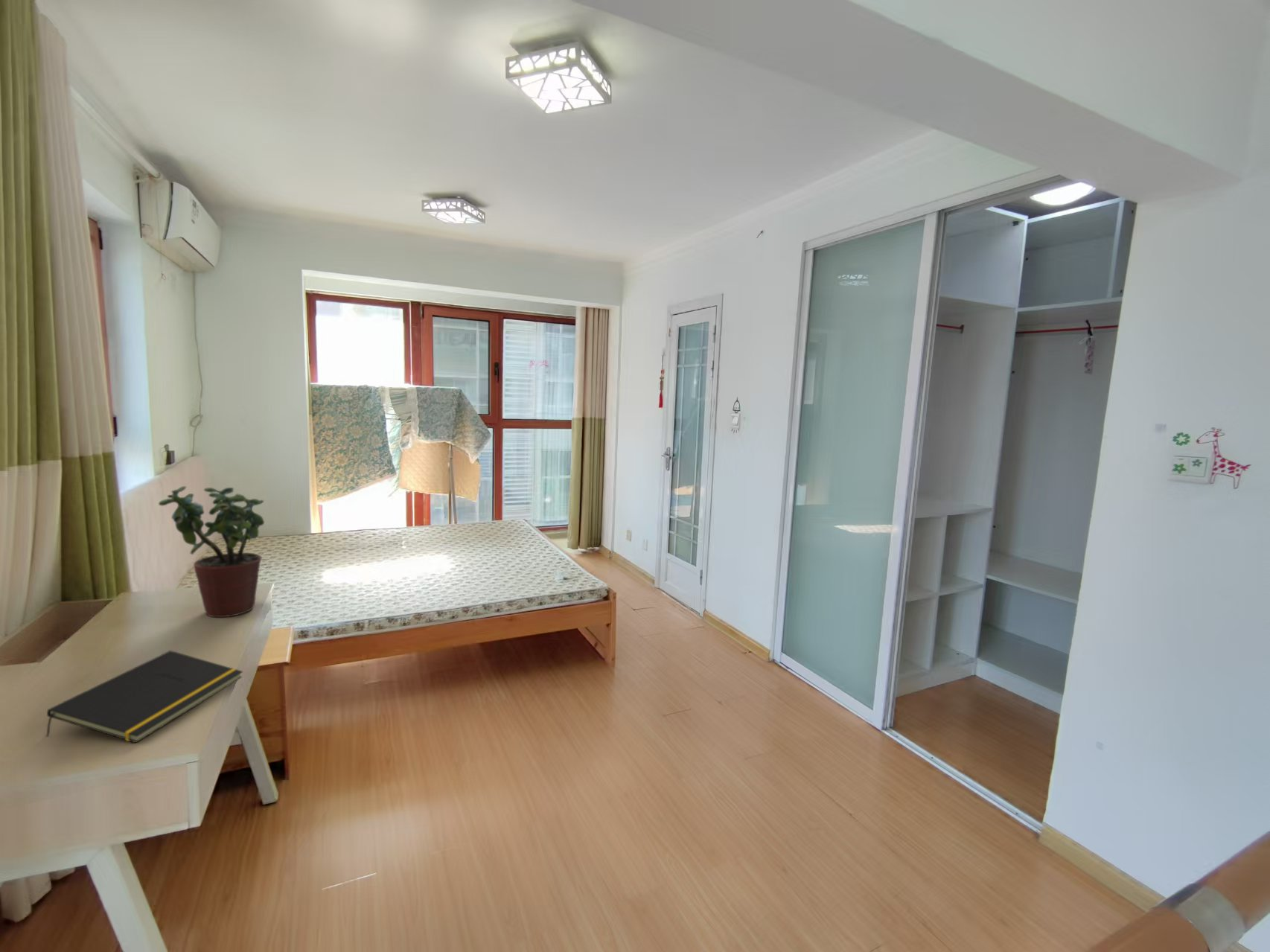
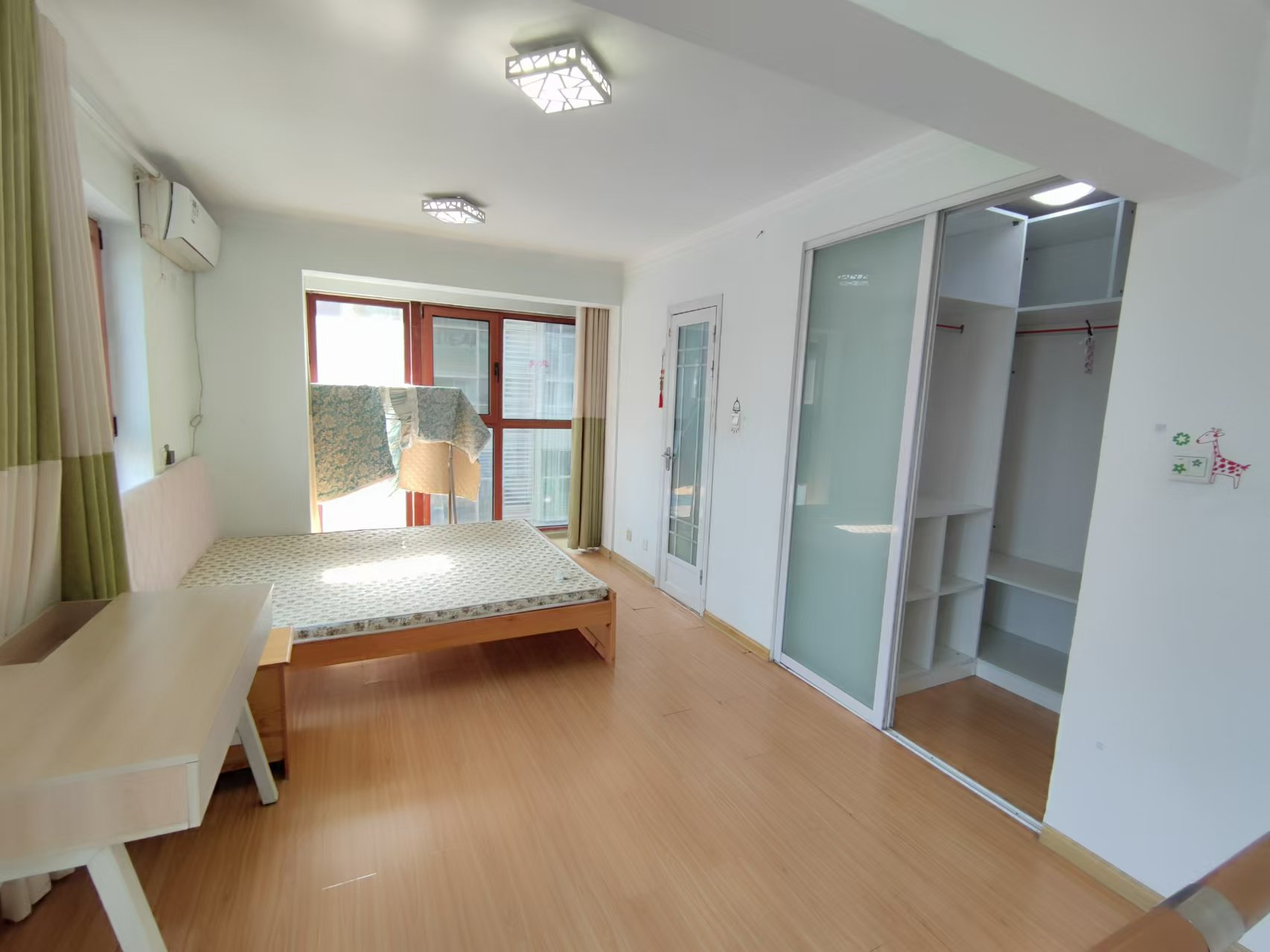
- notepad [45,650,243,744]
- potted plant [158,485,265,618]
